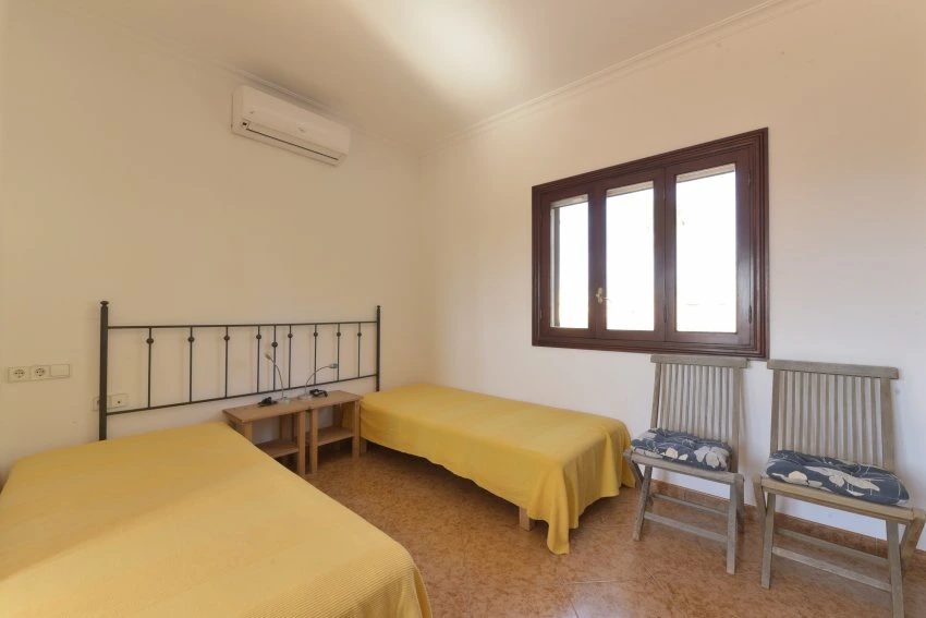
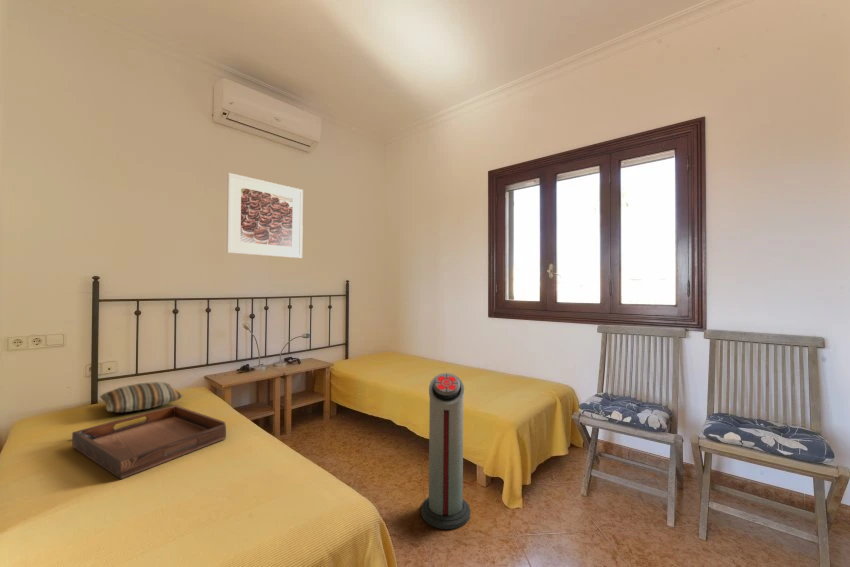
+ serving tray [71,404,227,480]
+ air purifier [420,372,471,531]
+ pillow [99,381,184,413]
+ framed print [226,172,304,259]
